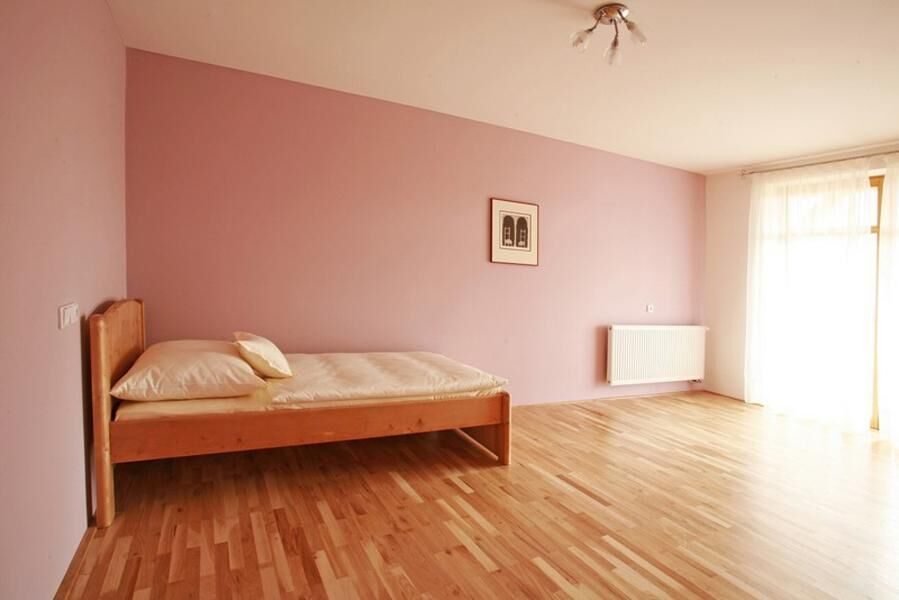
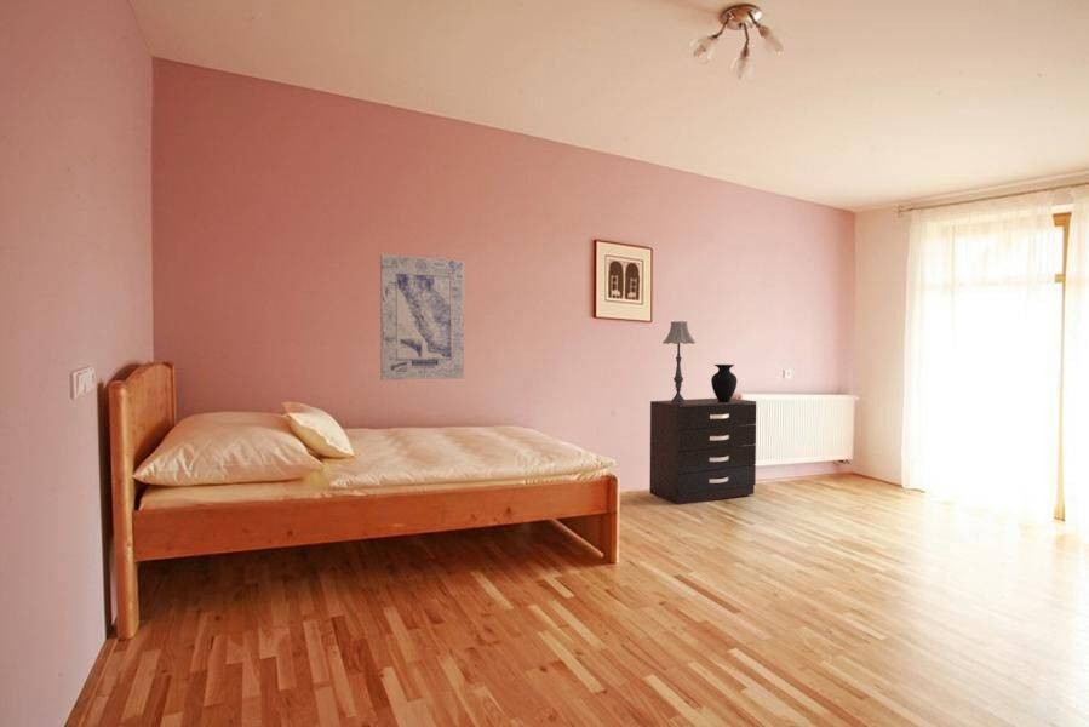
+ wall art [379,253,465,382]
+ table lamp [663,320,697,403]
+ vase [710,364,738,402]
+ dresser [648,397,757,506]
